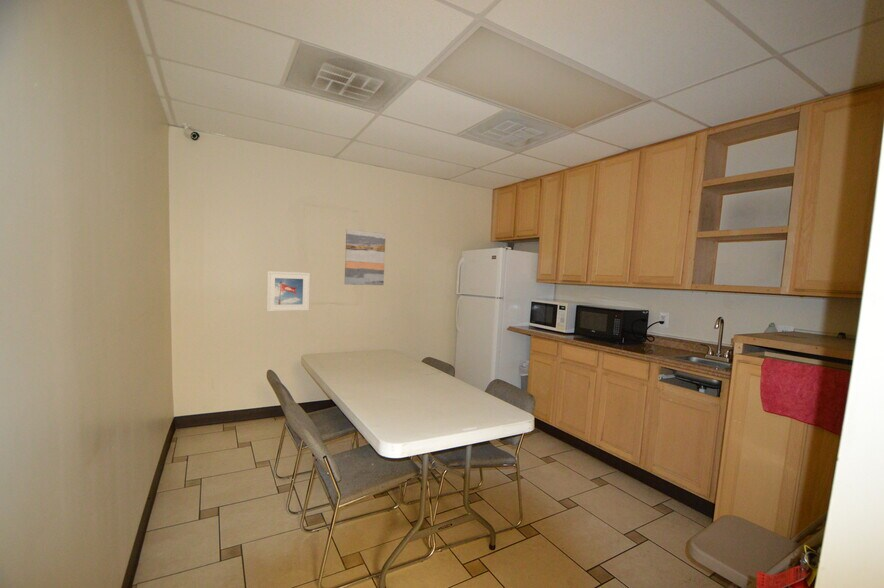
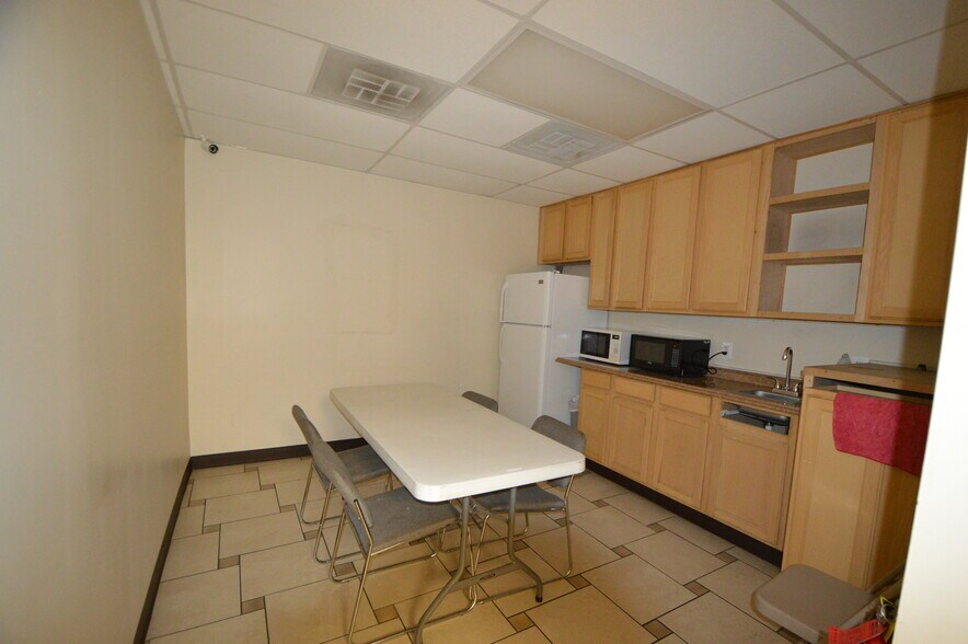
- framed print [266,270,311,312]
- wall art [344,228,387,286]
